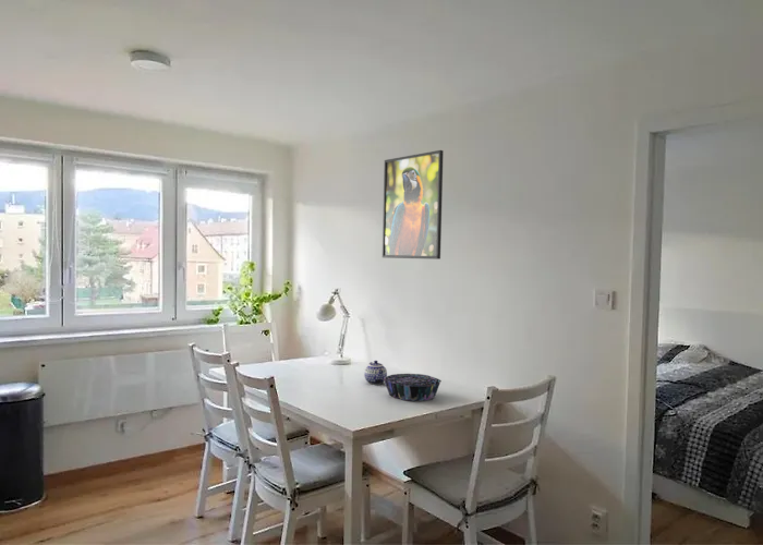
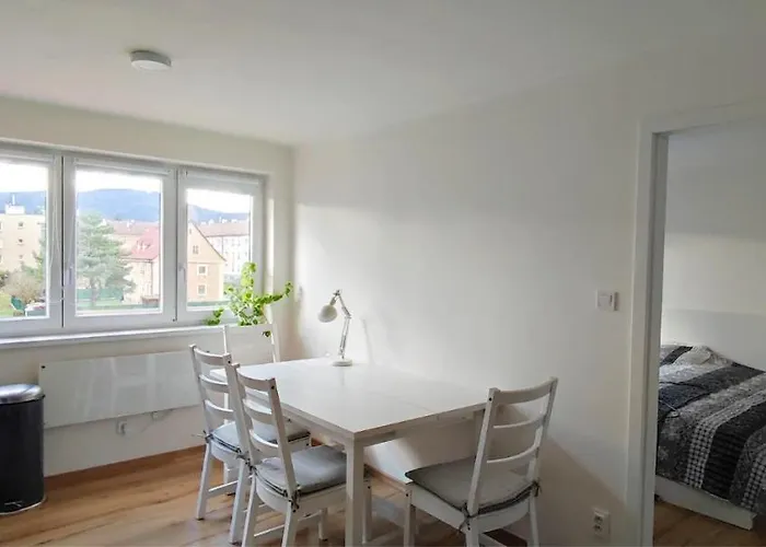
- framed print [382,149,445,261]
- decorative bowl [384,373,443,402]
- teapot [363,360,388,386]
